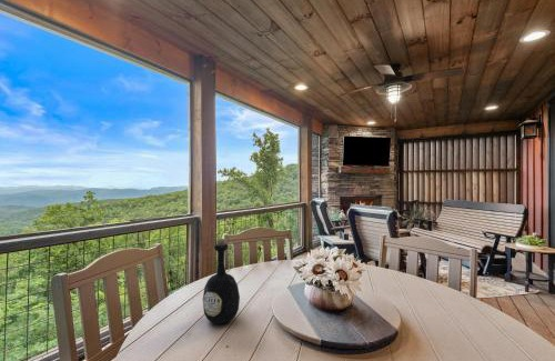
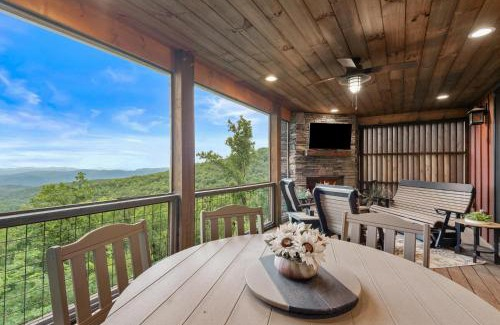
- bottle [202,238,241,325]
